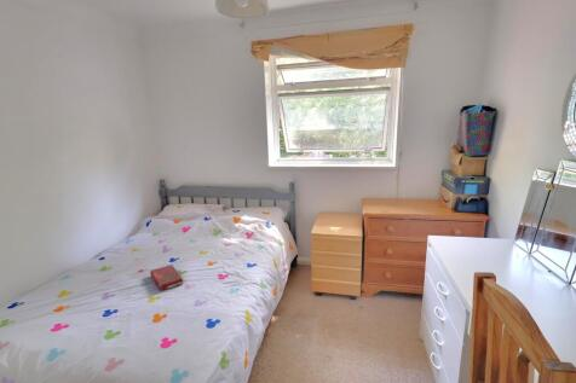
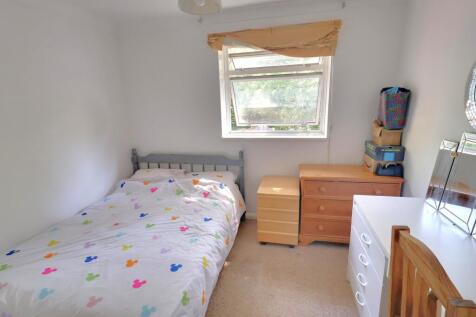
- book [149,263,184,292]
